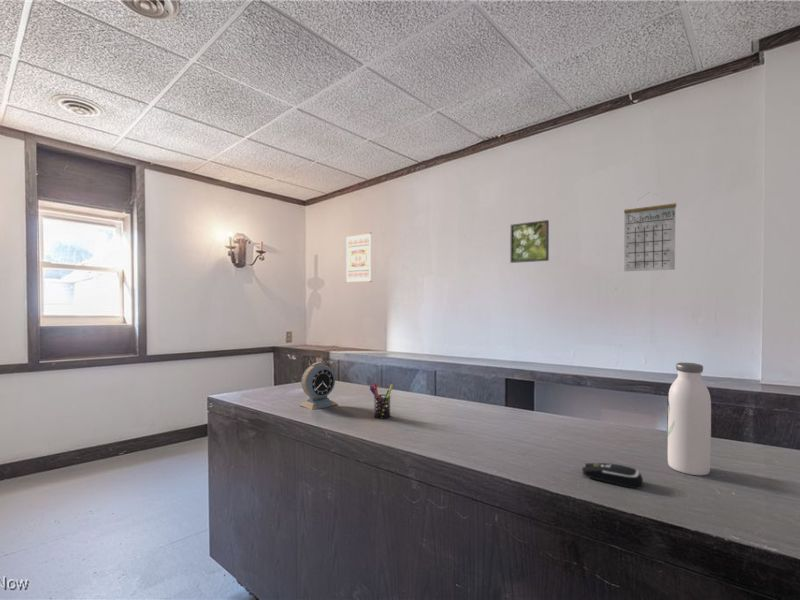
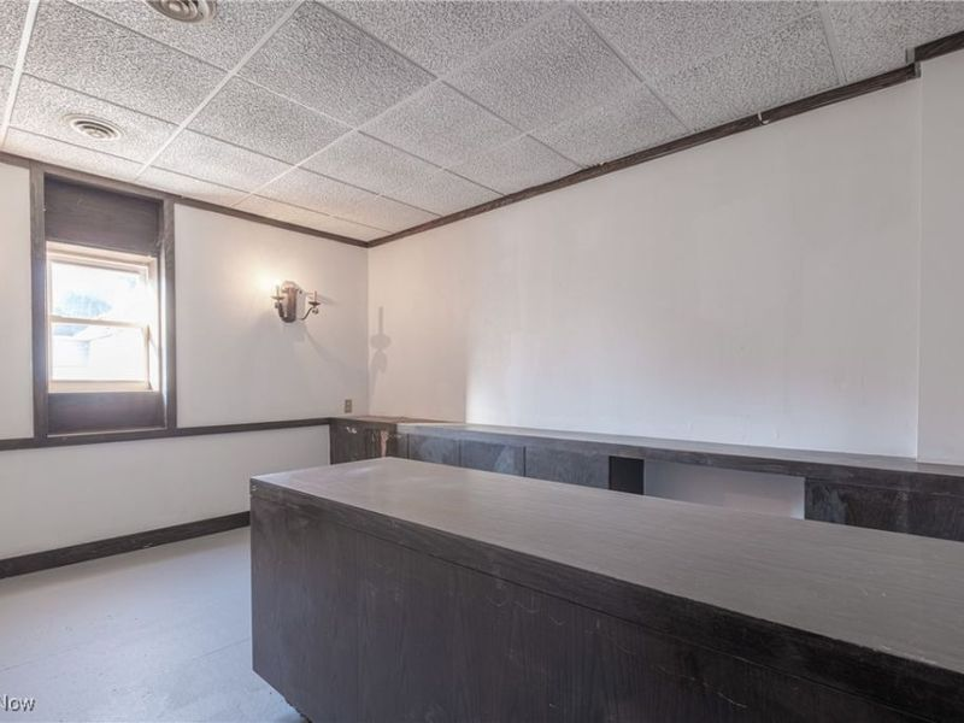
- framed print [509,219,550,264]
- pen holder [369,382,394,419]
- water bottle [667,362,712,476]
- wall art [345,231,373,284]
- alarm clock [299,361,338,411]
- calendar [623,192,677,272]
- computer mouse [581,462,644,490]
